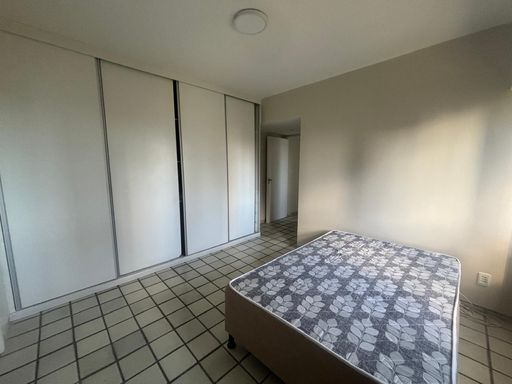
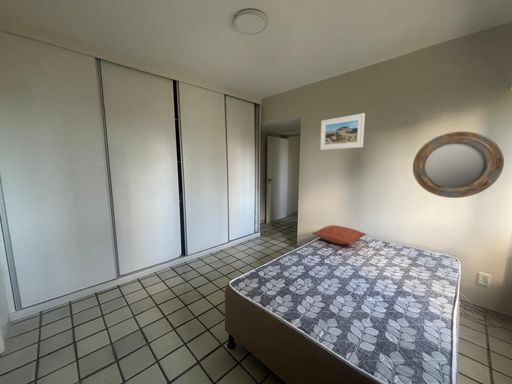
+ pillow [311,225,367,245]
+ home mirror [412,131,505,199]
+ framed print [319,112,366,151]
